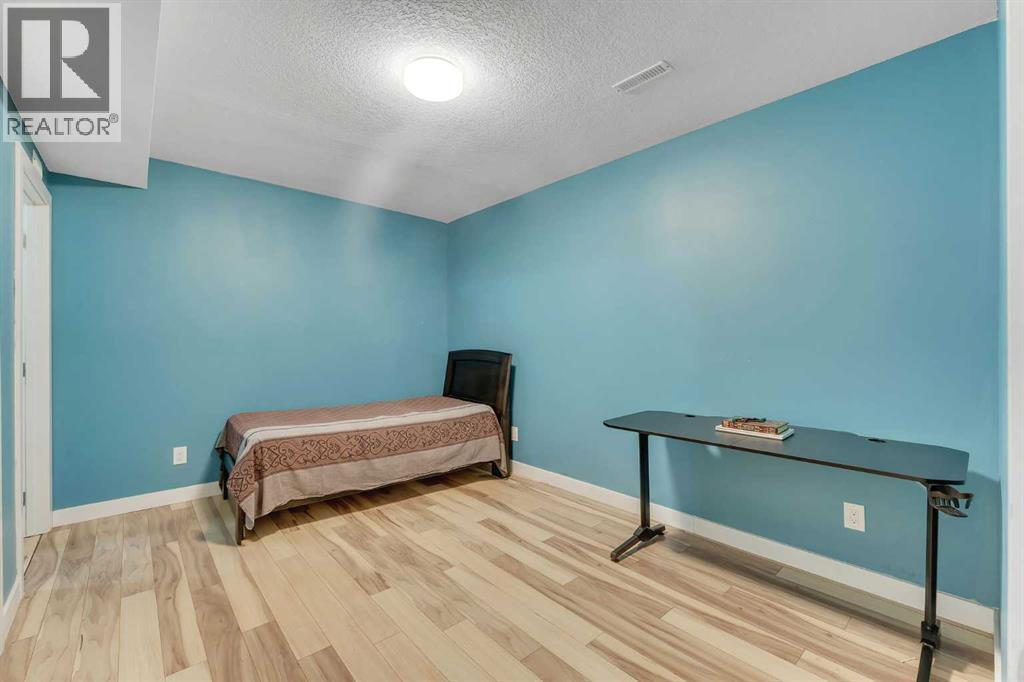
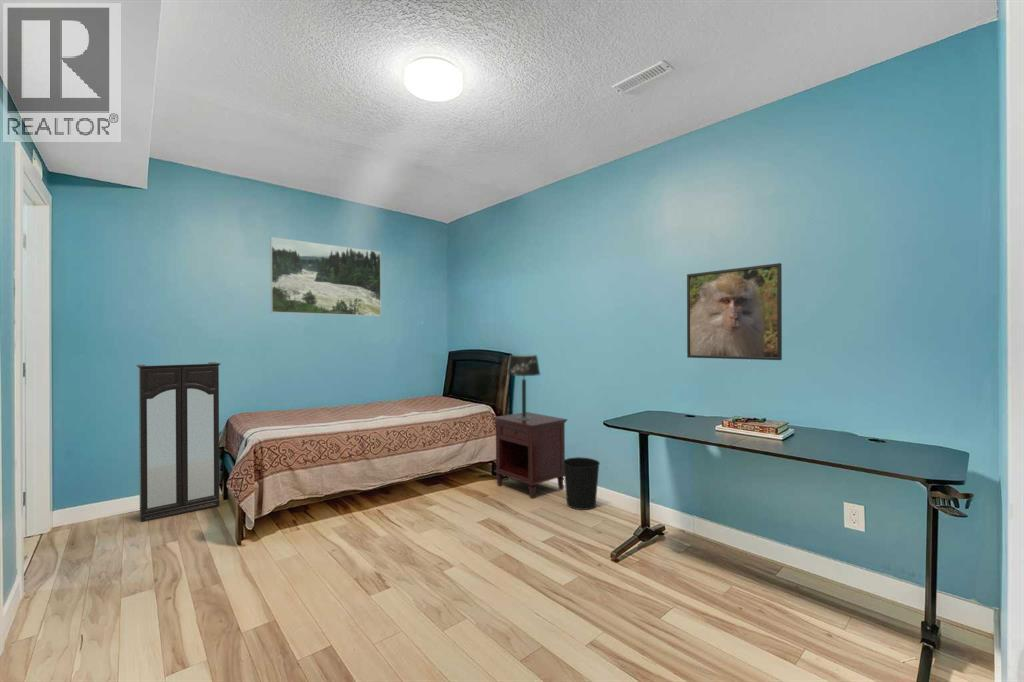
+ nightstand [492,411,568,500]
+ cabinet [135,361,222,523]
+ table lamp [506,354,541,420]
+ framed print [270,236,382,317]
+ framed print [686,262,783,361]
+ wastebasket [563,456,601,511]
